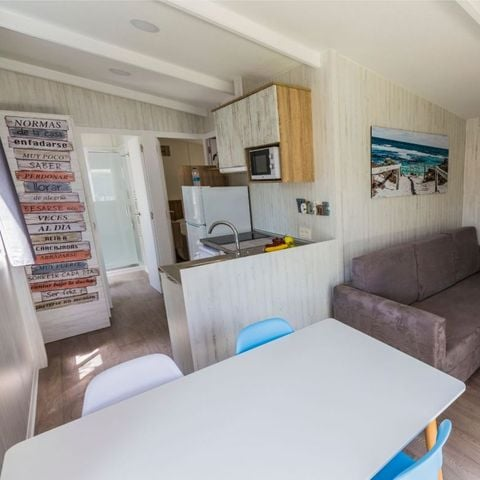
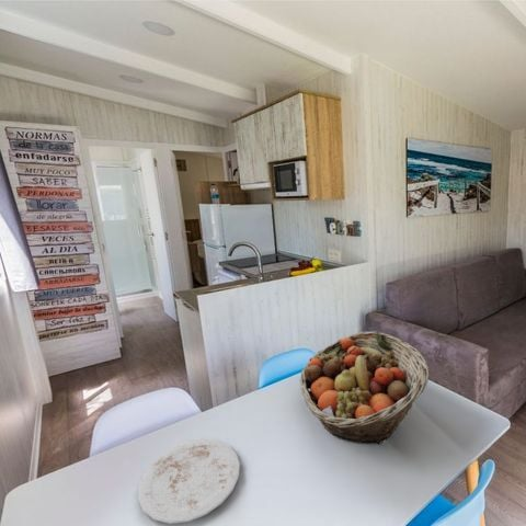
+ plate [137,437,241,525]
+ fruit basket [299,330,430,446]
